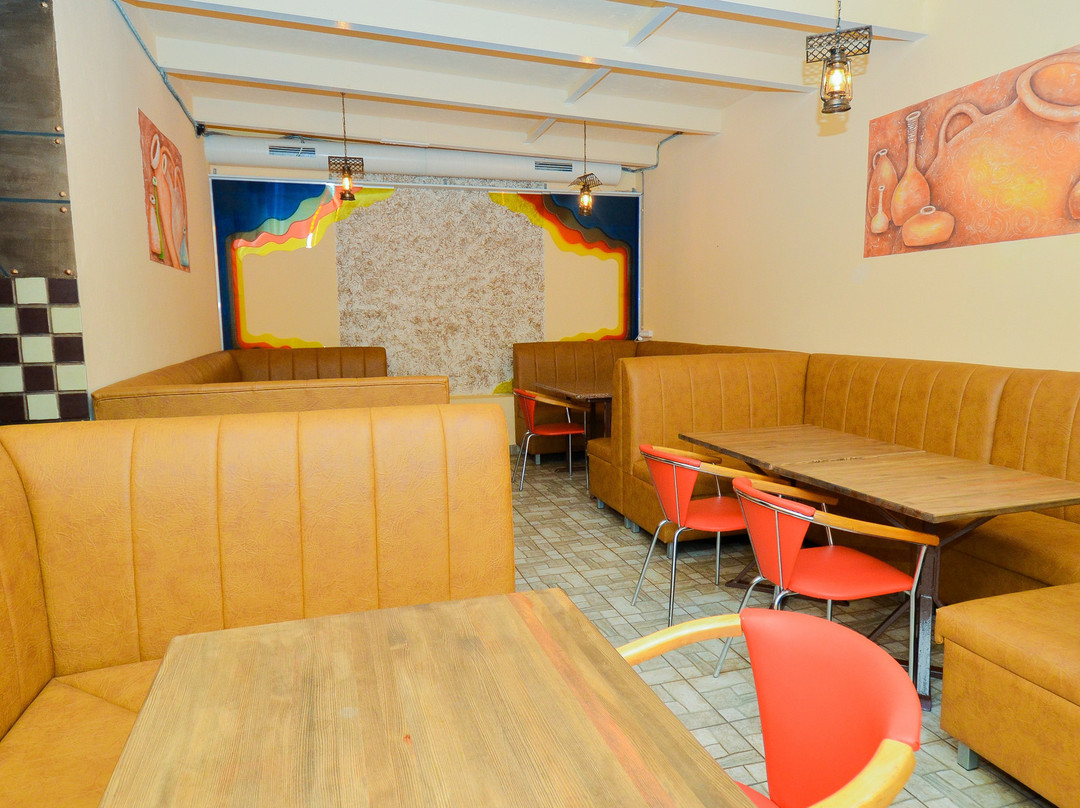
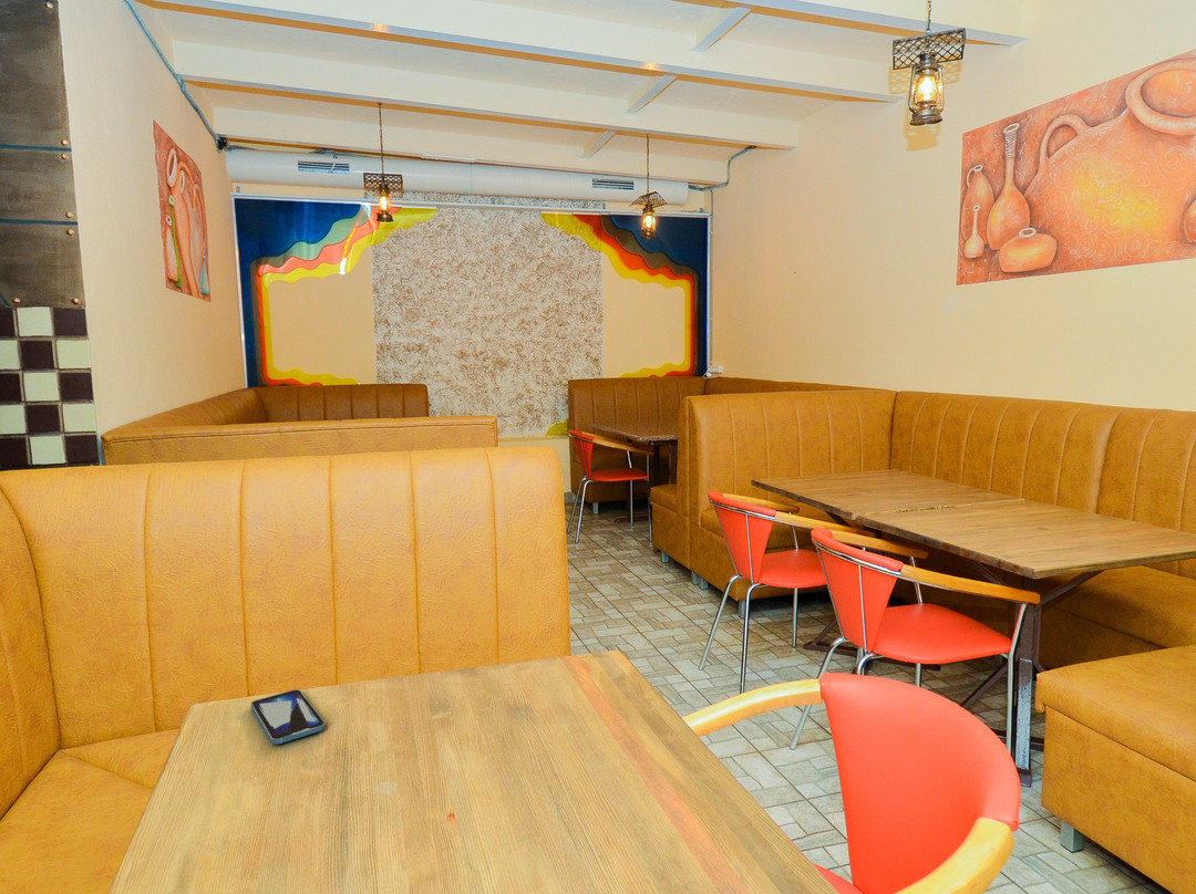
+ smartphone [249,688,327,746]
